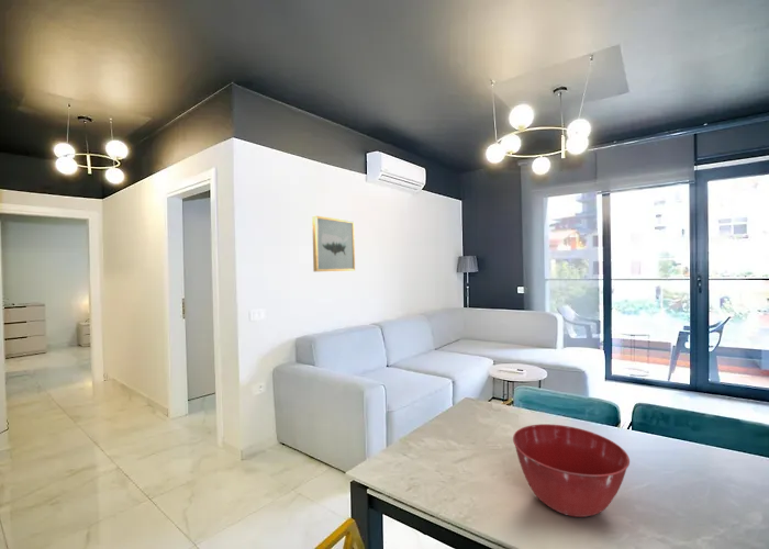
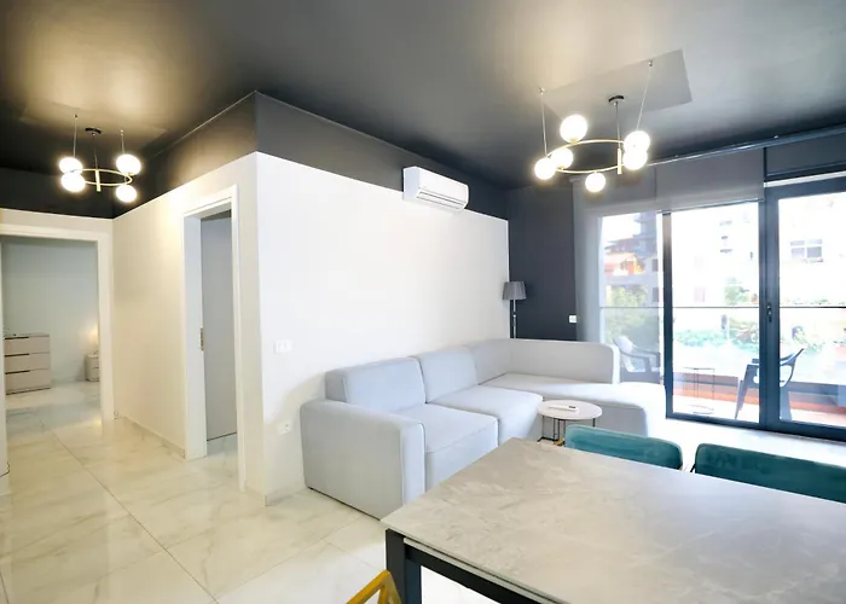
- wall art [311,215,356,272]
- mixing bowl [512,423,631,518]
